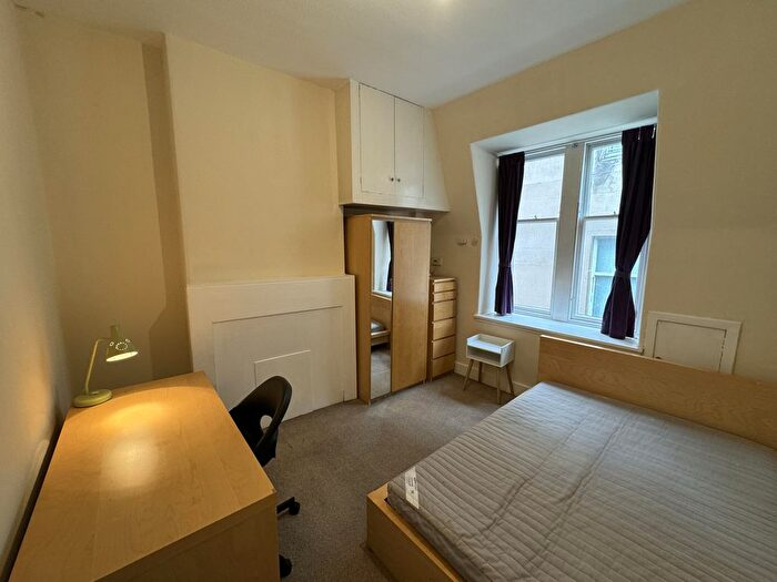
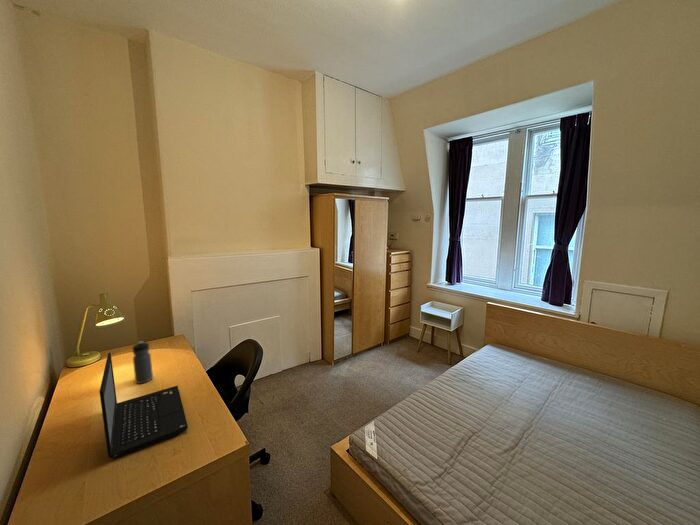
+ water bottle [132,340,154,385]
+ laptop [99,352,189,459]
